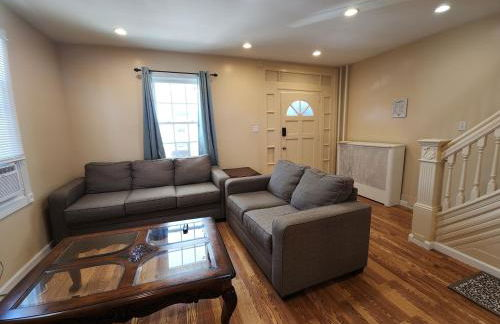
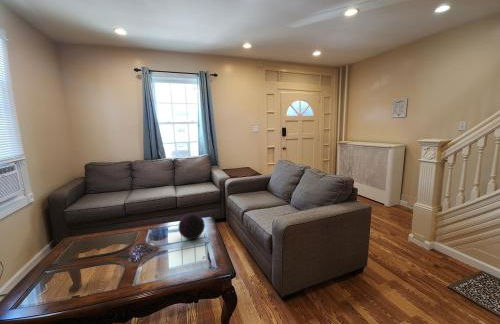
+ decorative orb [177,212,206,240]
